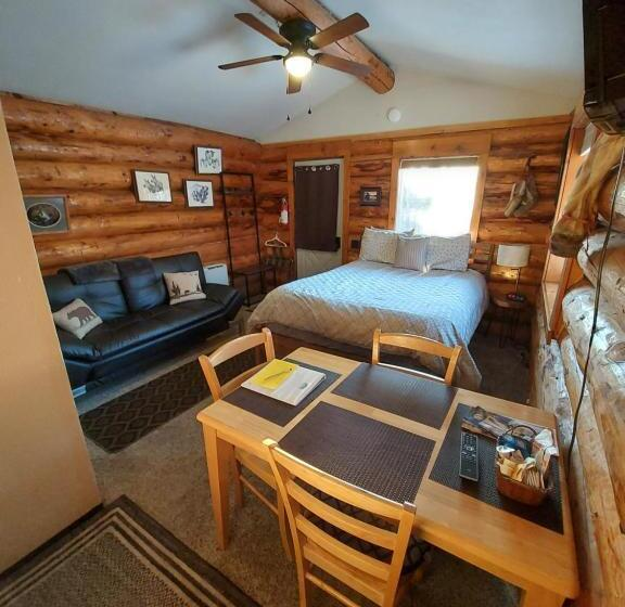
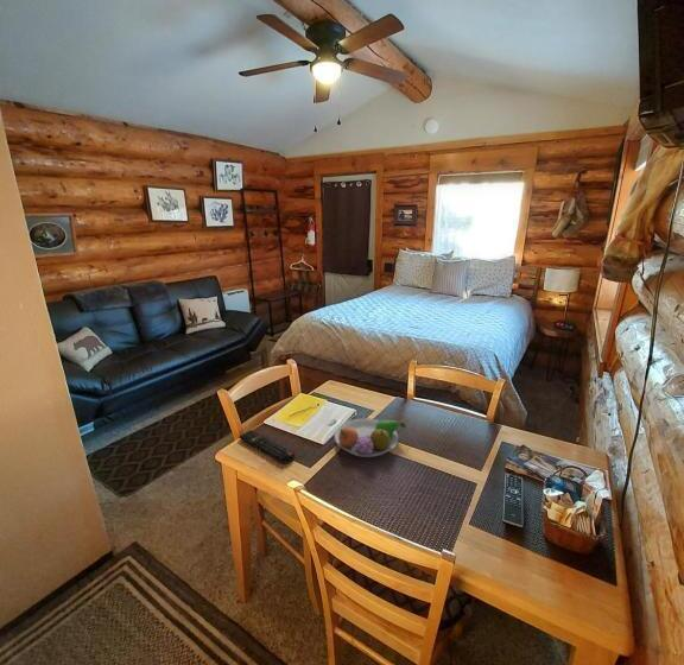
+ fruit bowl [334,417,407,458]
+ remote control [238,429,296,464]
